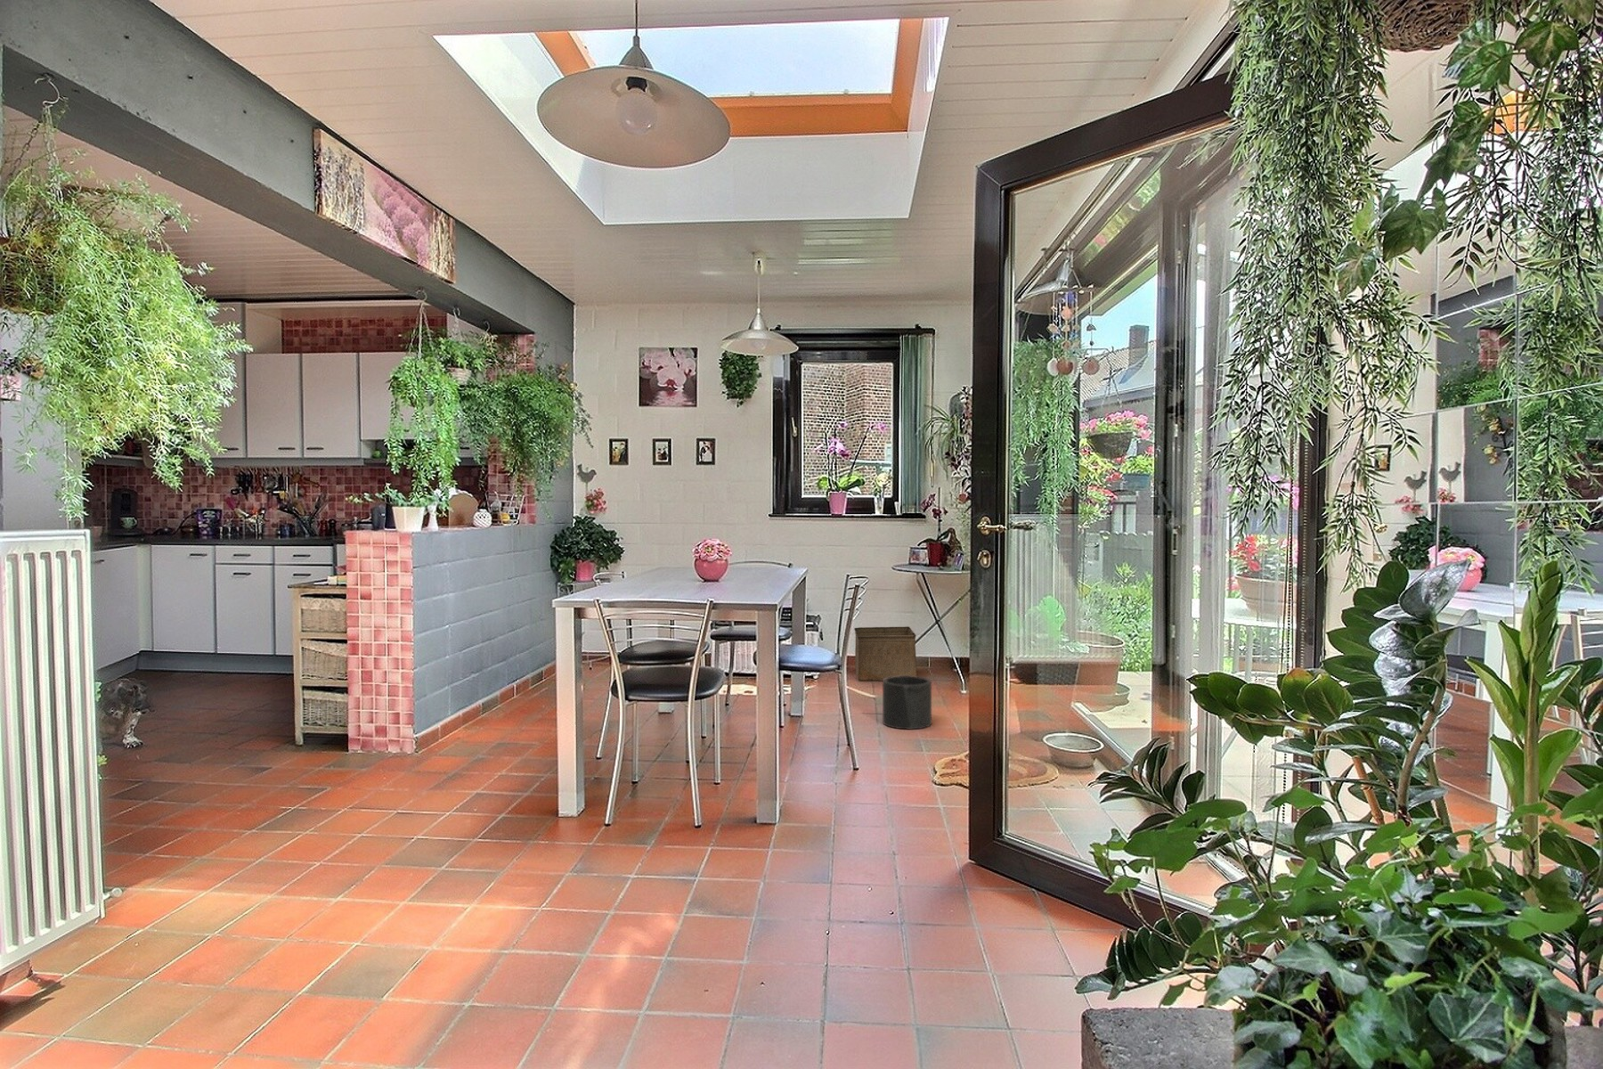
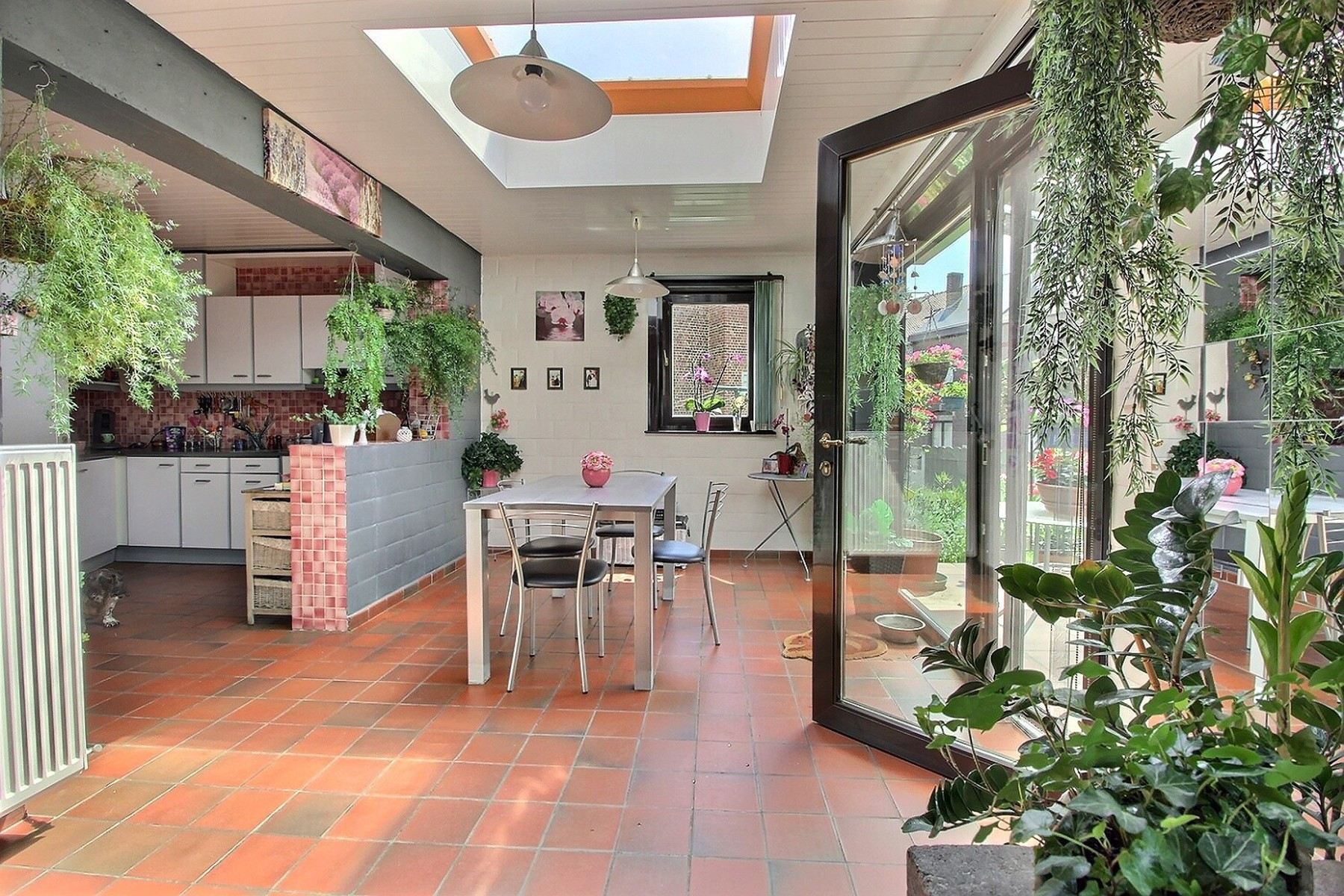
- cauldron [881,675,933,730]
- storage bin [853,625,918,681]
